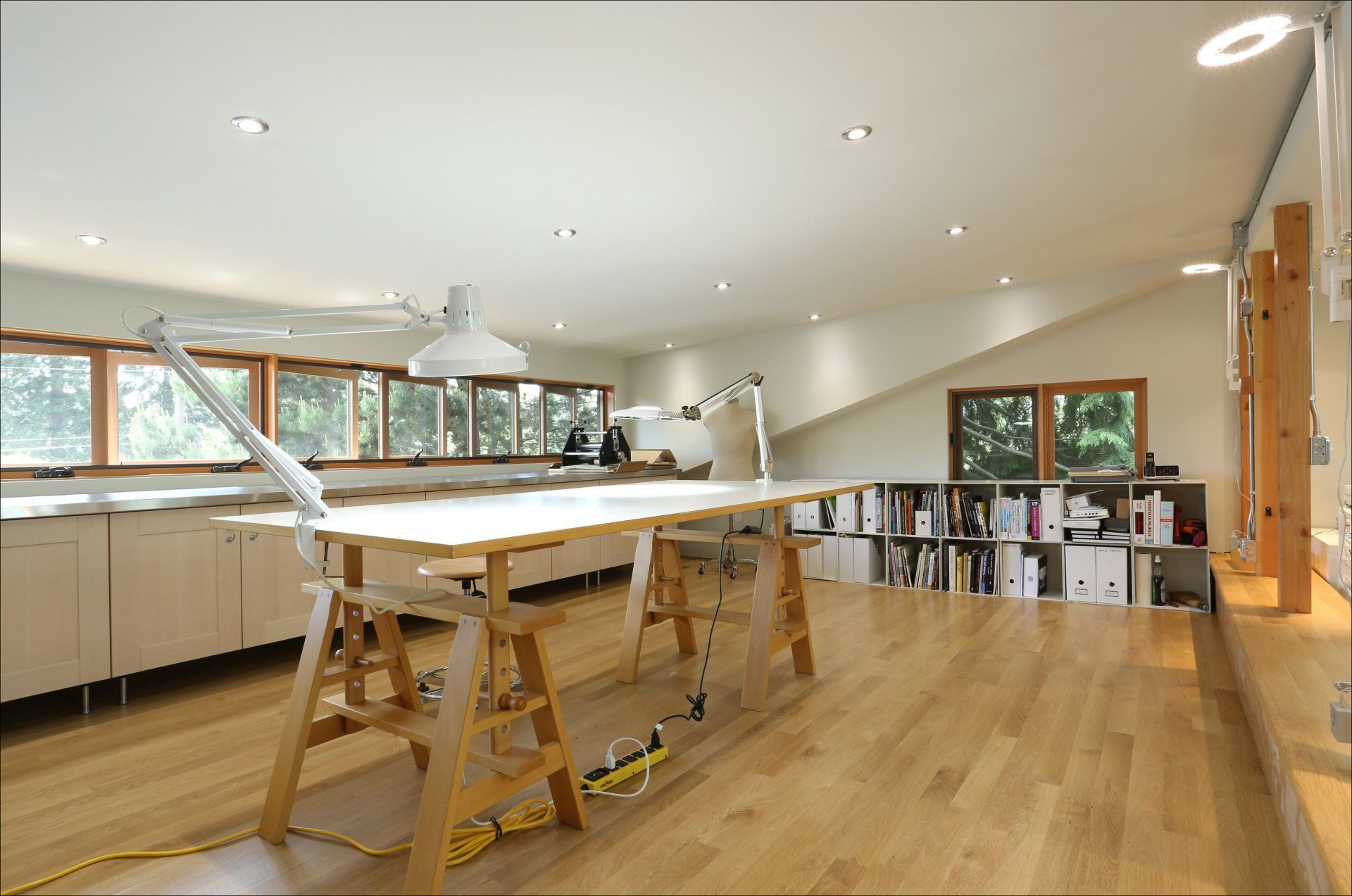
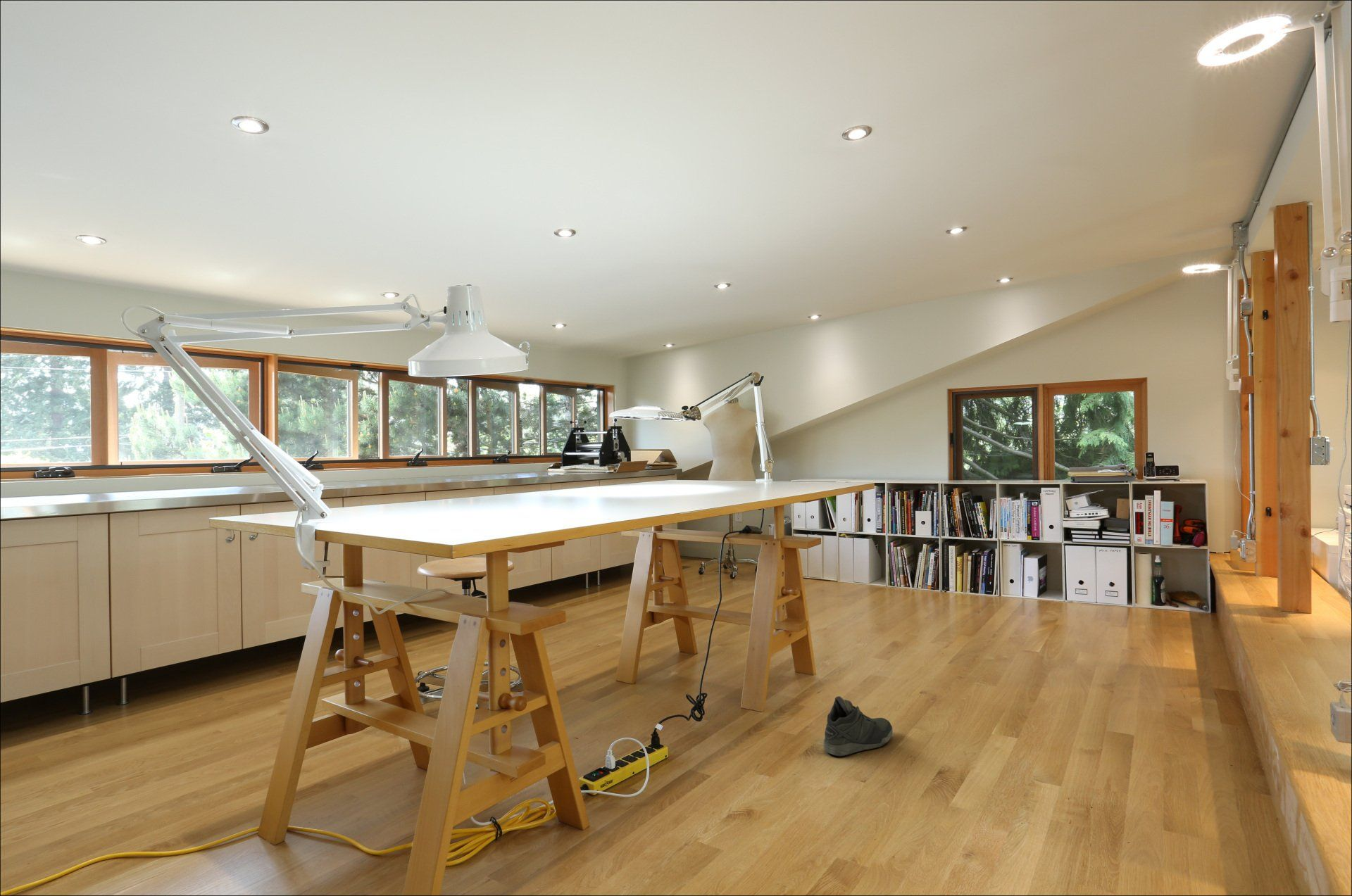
+ sneaker [823,695,893,757]
